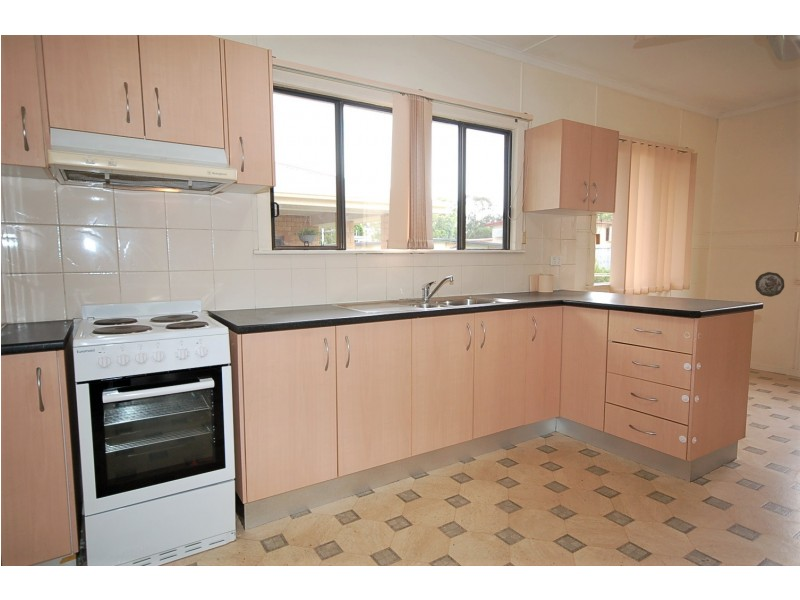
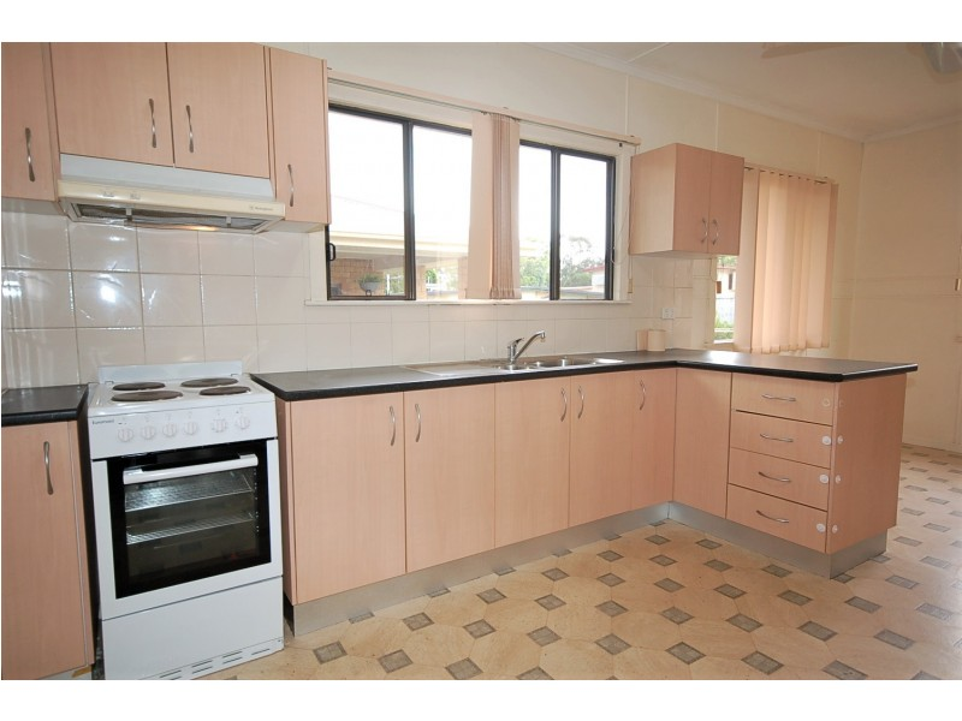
- decorative plate [754,271,785,298]
